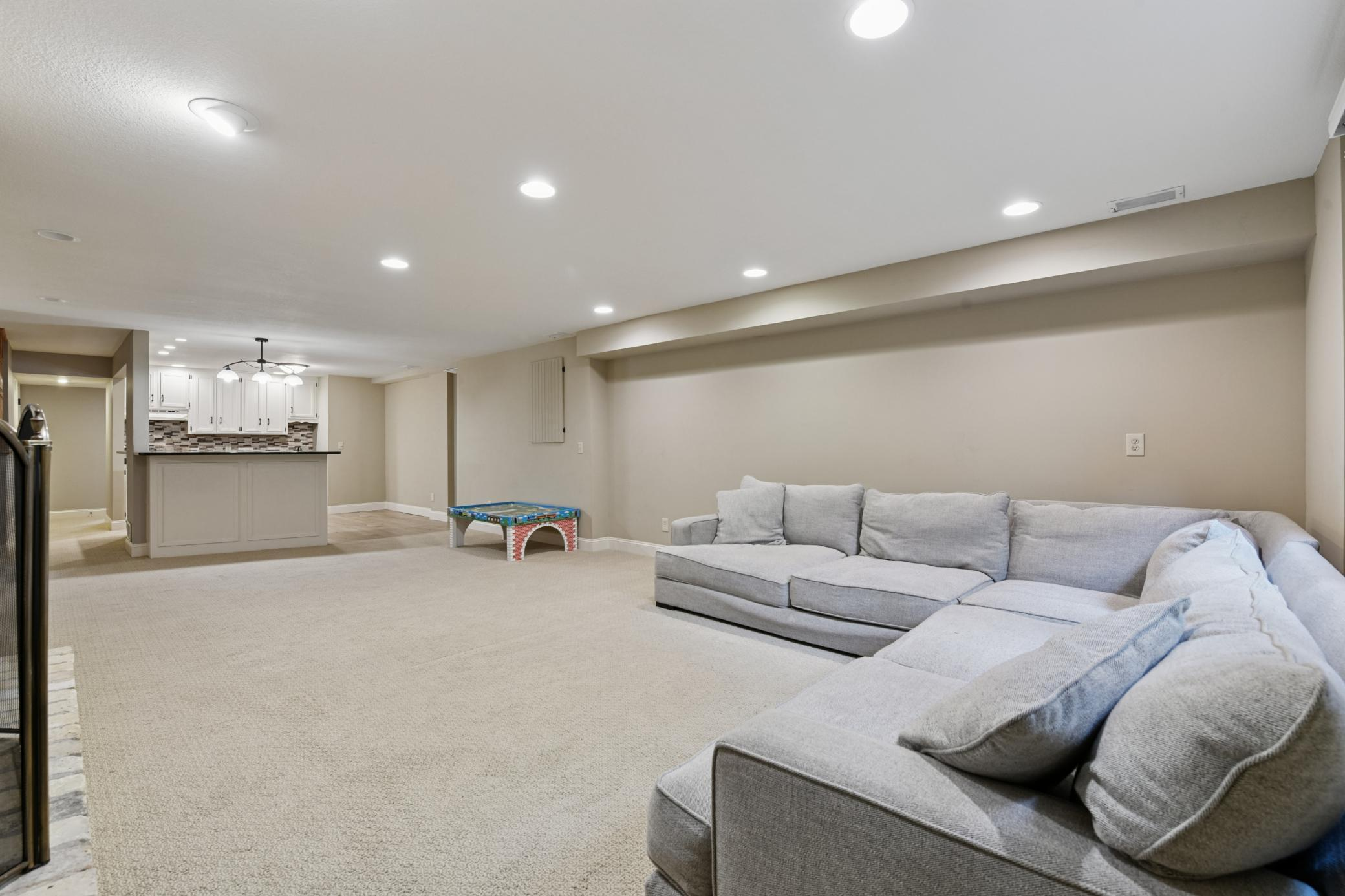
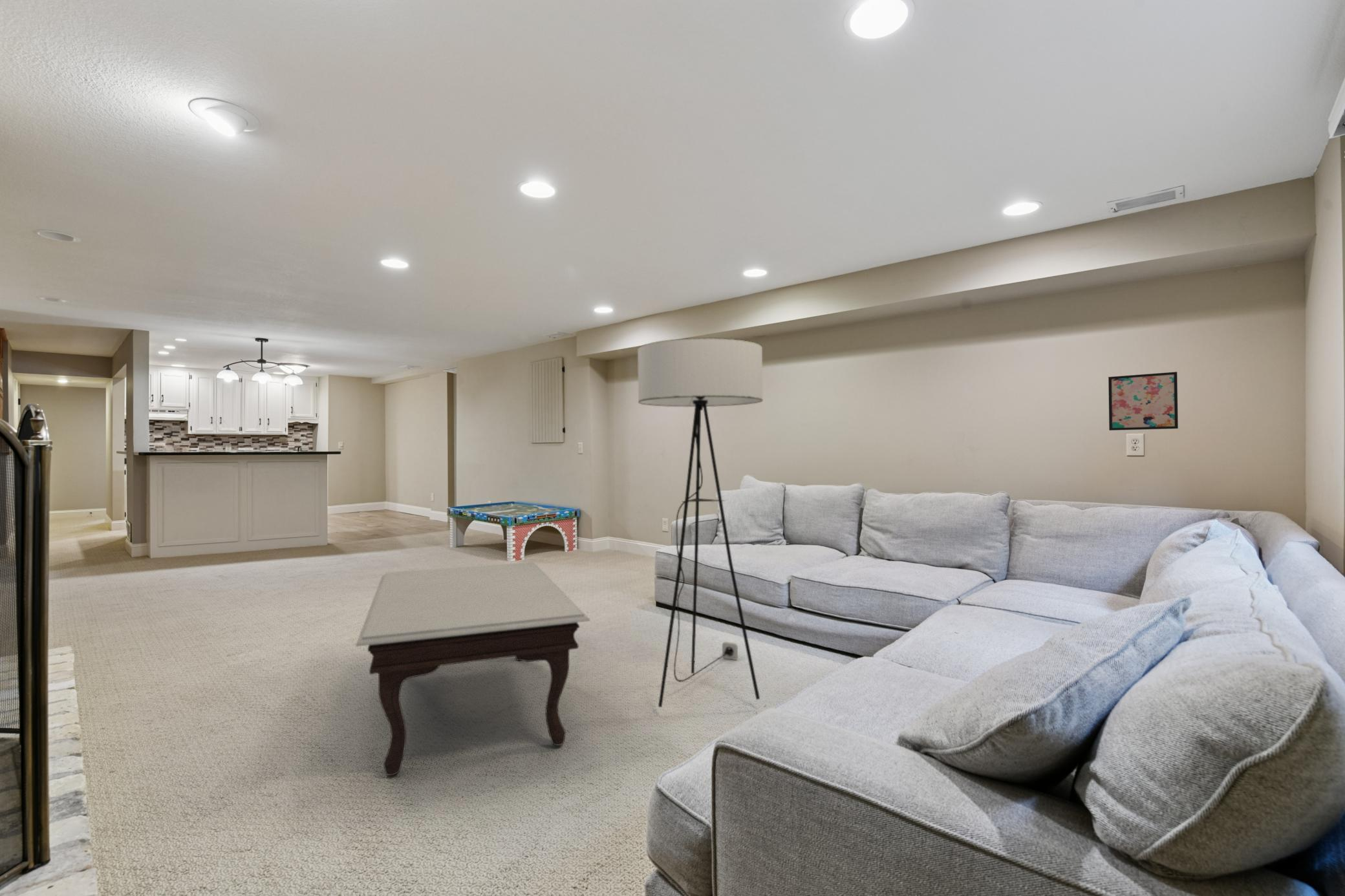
+ floor lamp [637,337,763,708]
+ coffee table [355,561,590,776]
+ wall art [1108,371,1179,431]
